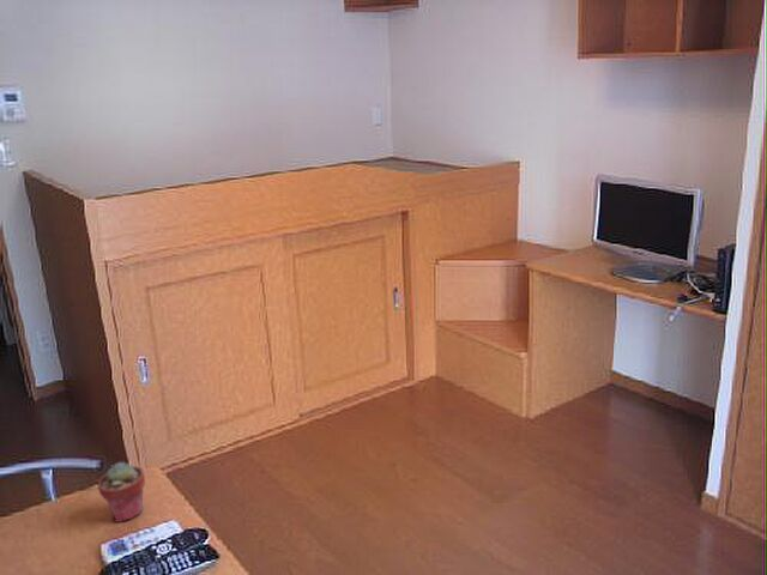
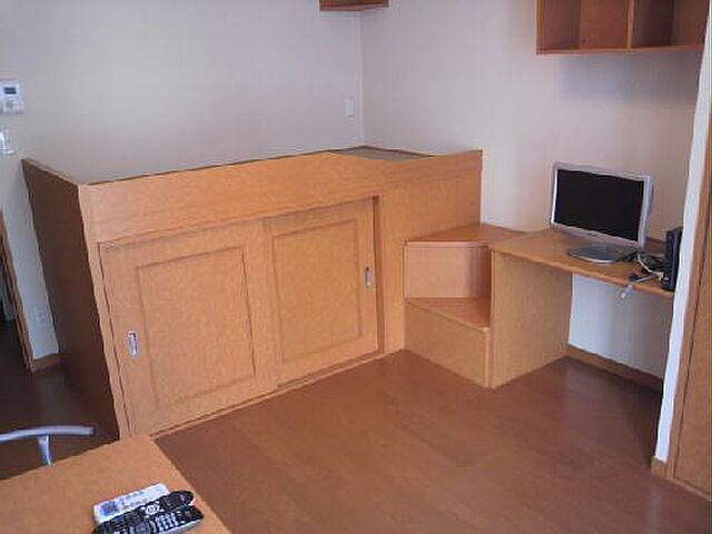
- potted succulent [96,461,146,523]
